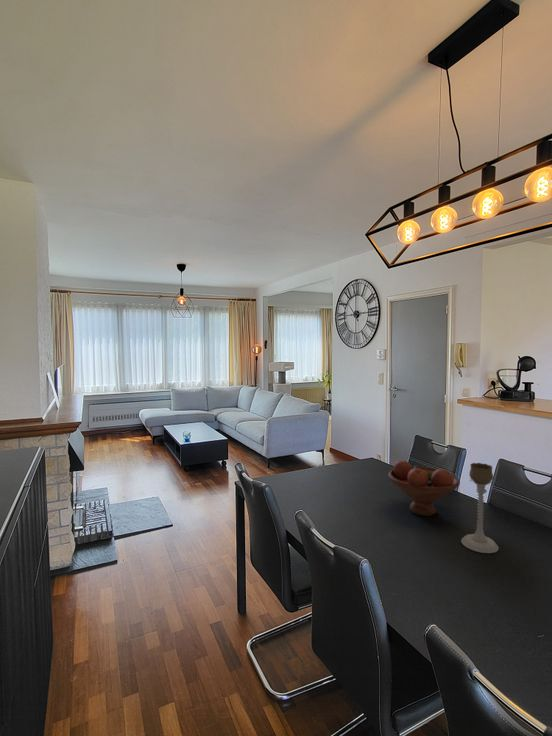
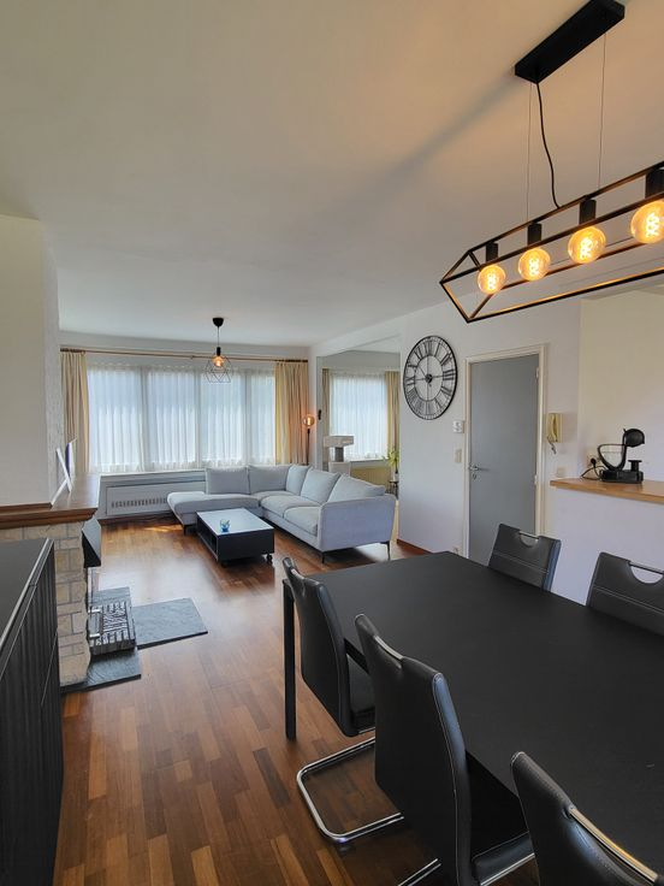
- candle holder [460,462,499,554]
- fruit bowl [387,459,461,517]
